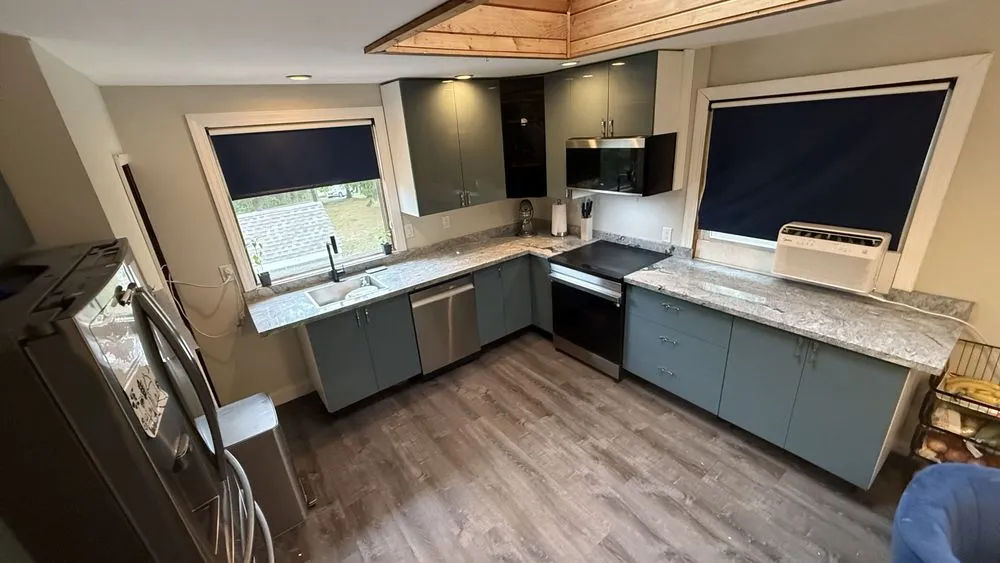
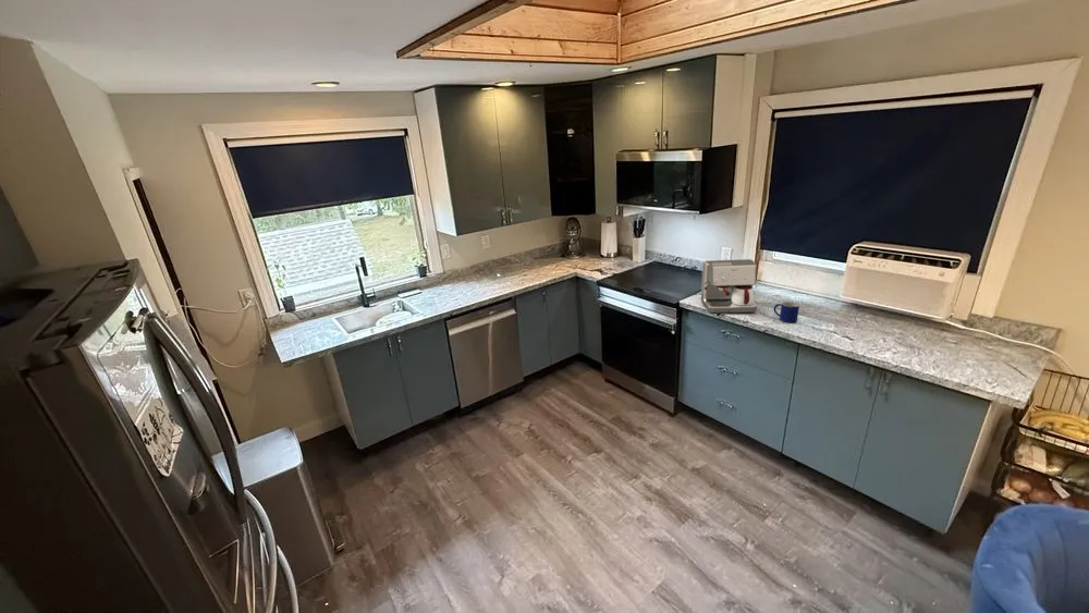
+ coffee maker [700,258,758,314]
+ mug [773,301,800,323]
